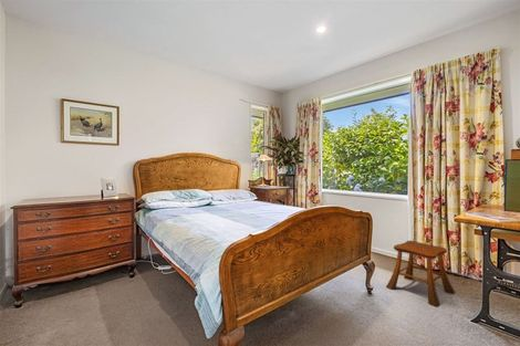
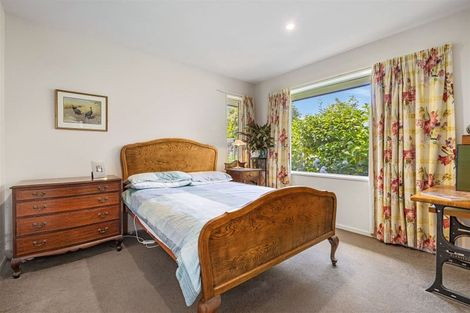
- stool [385,240,457,307]
